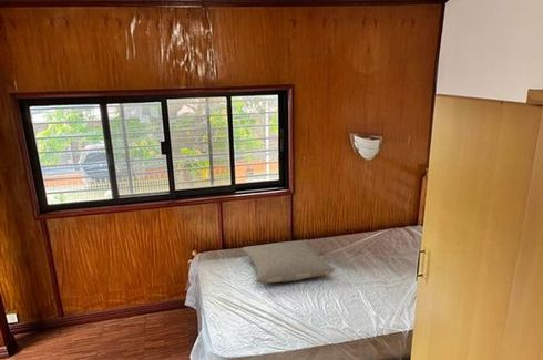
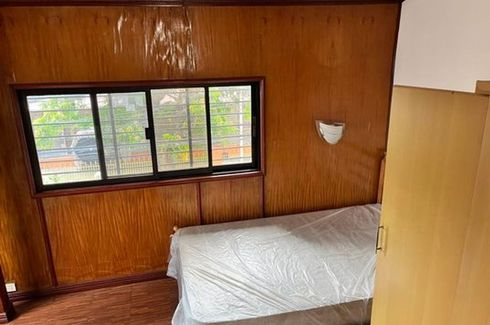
- pillow [240,239,336,285]
